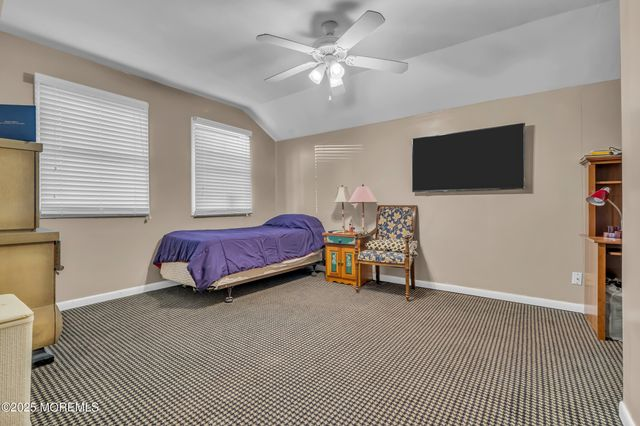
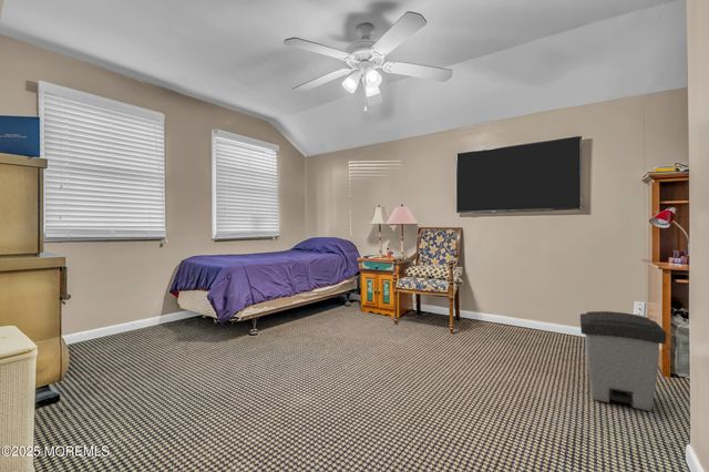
+ trash can [579,310,668,412]
